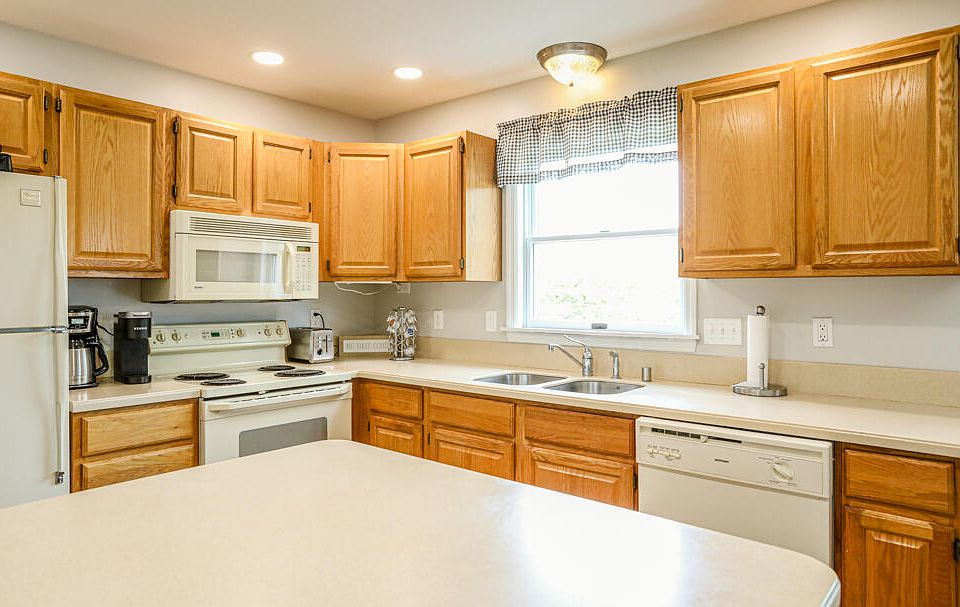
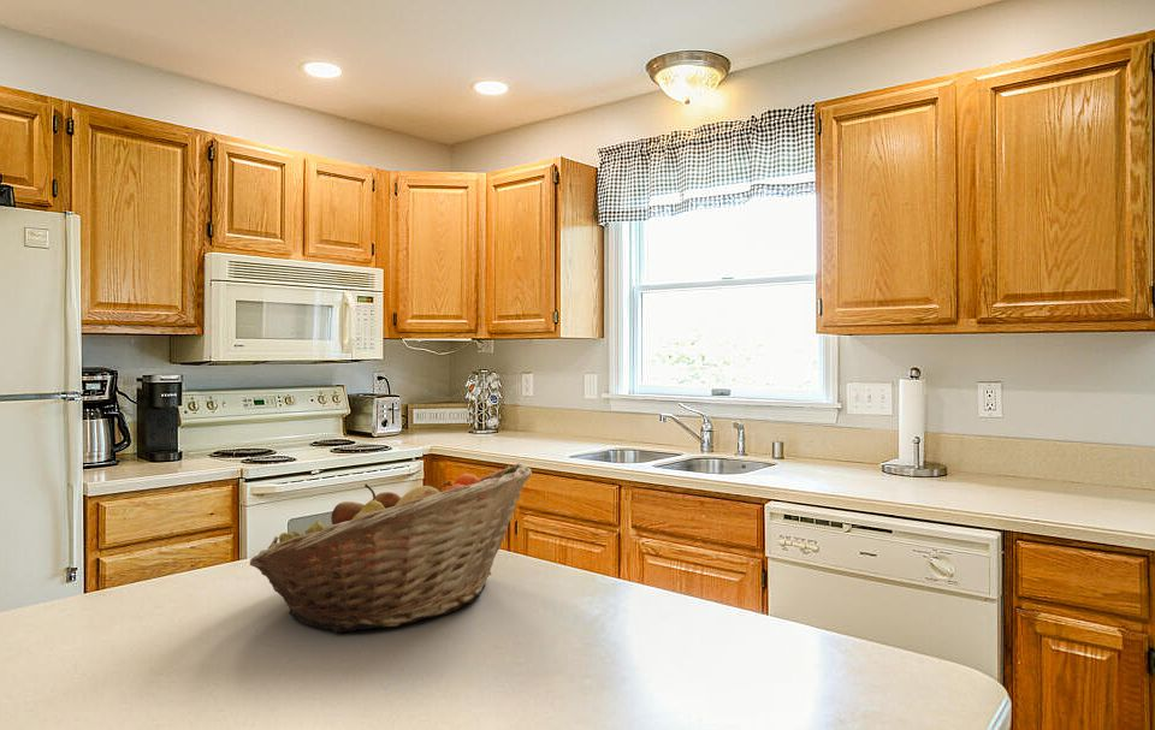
+ fruit basket [249,463,533,634]
